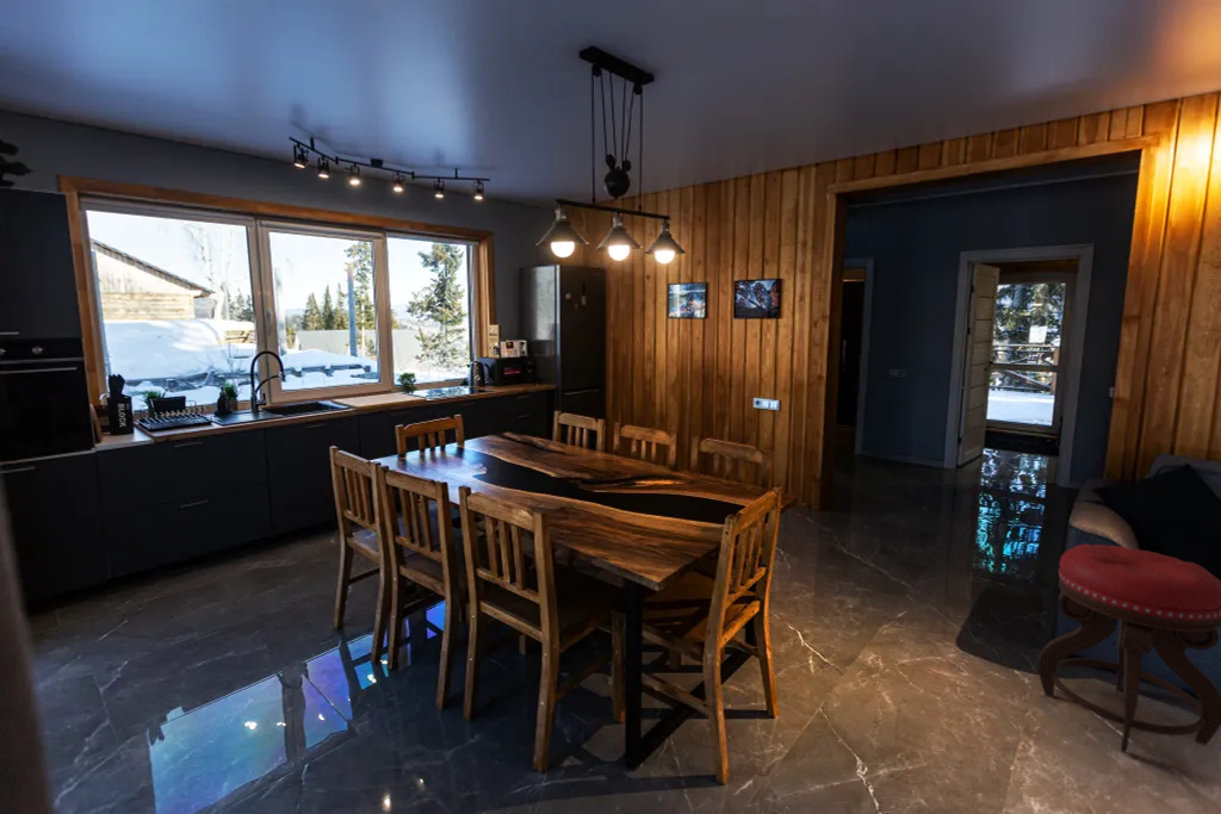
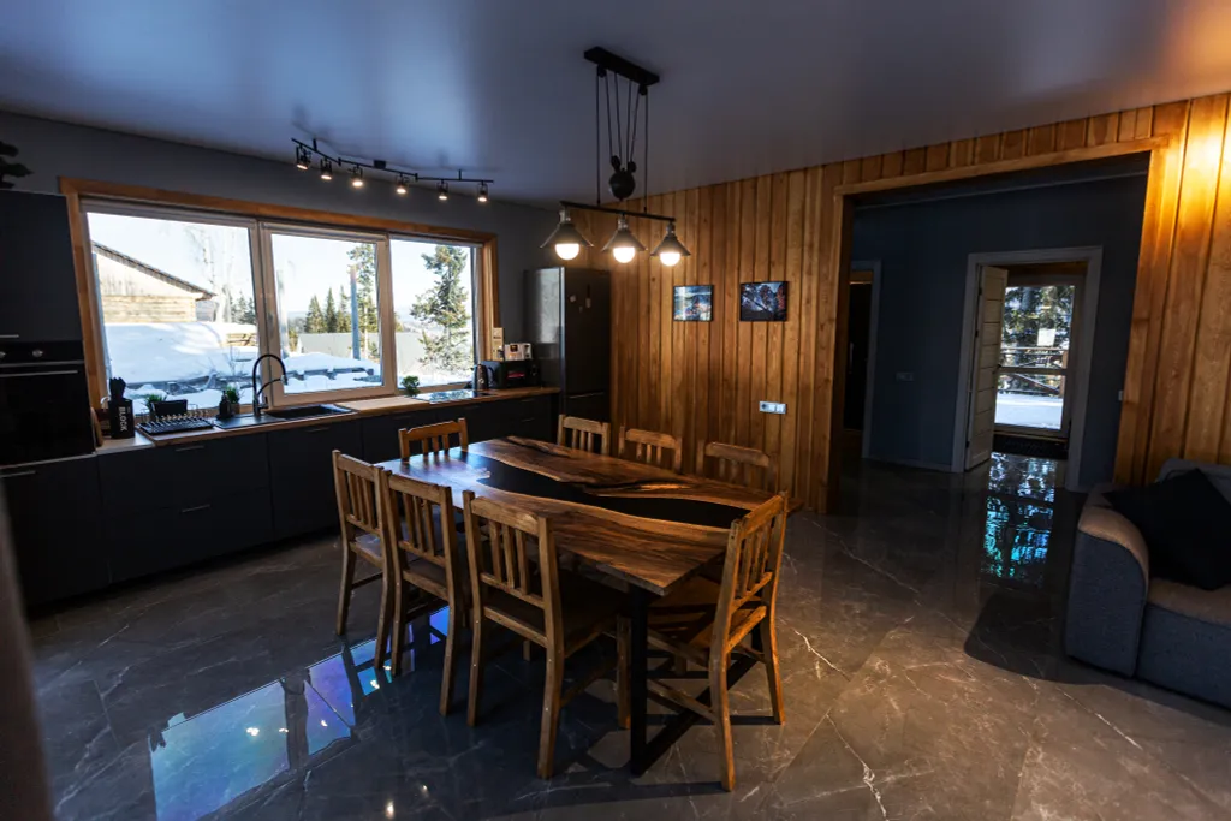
- stool [1036,542,1221,754]
